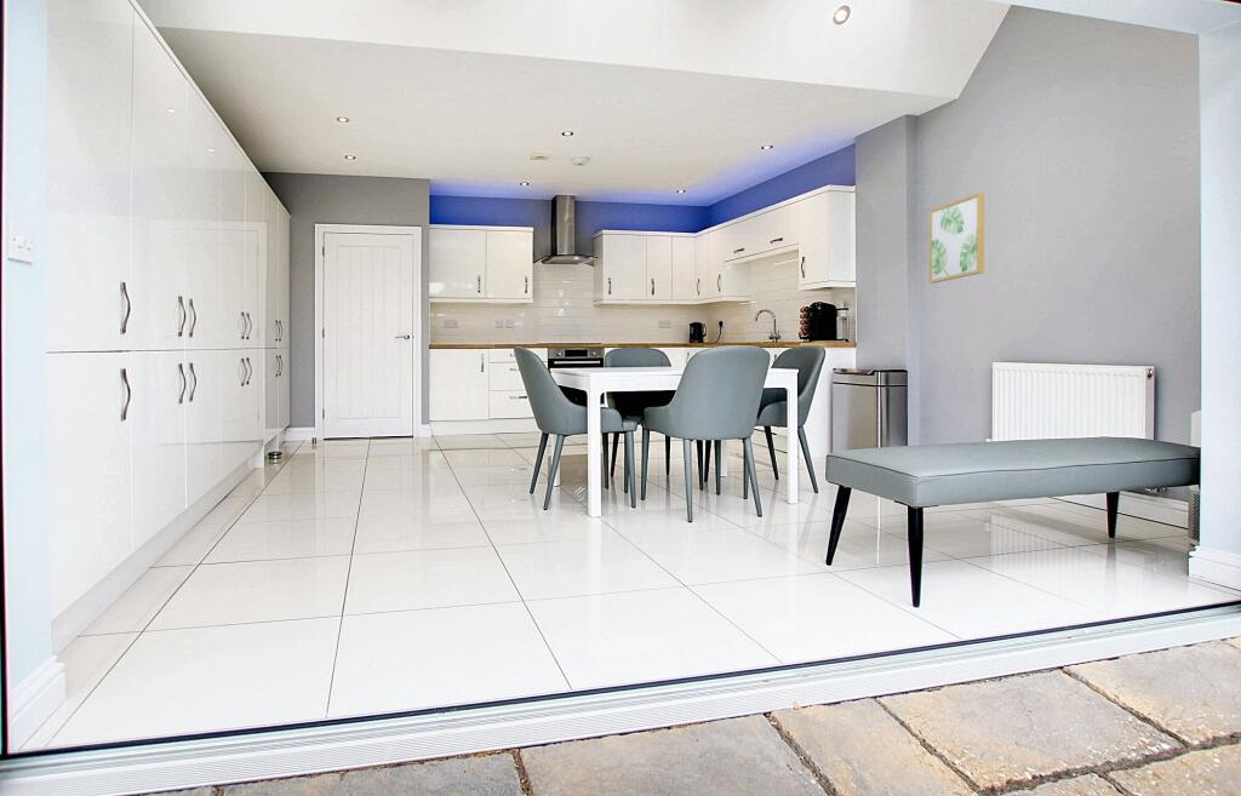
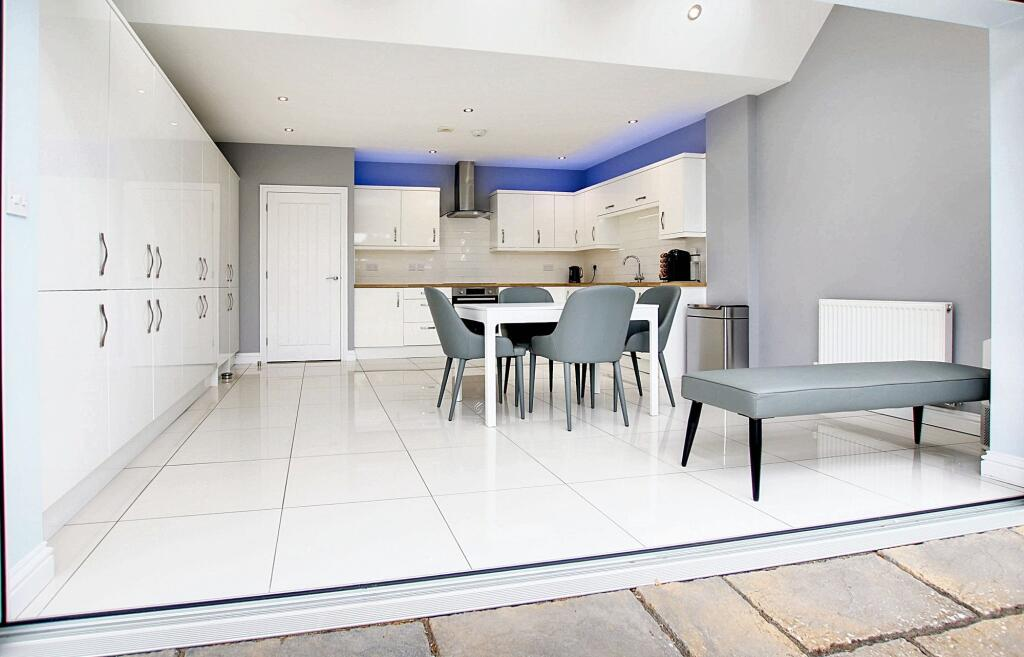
- wall art [928,191,985,285]
